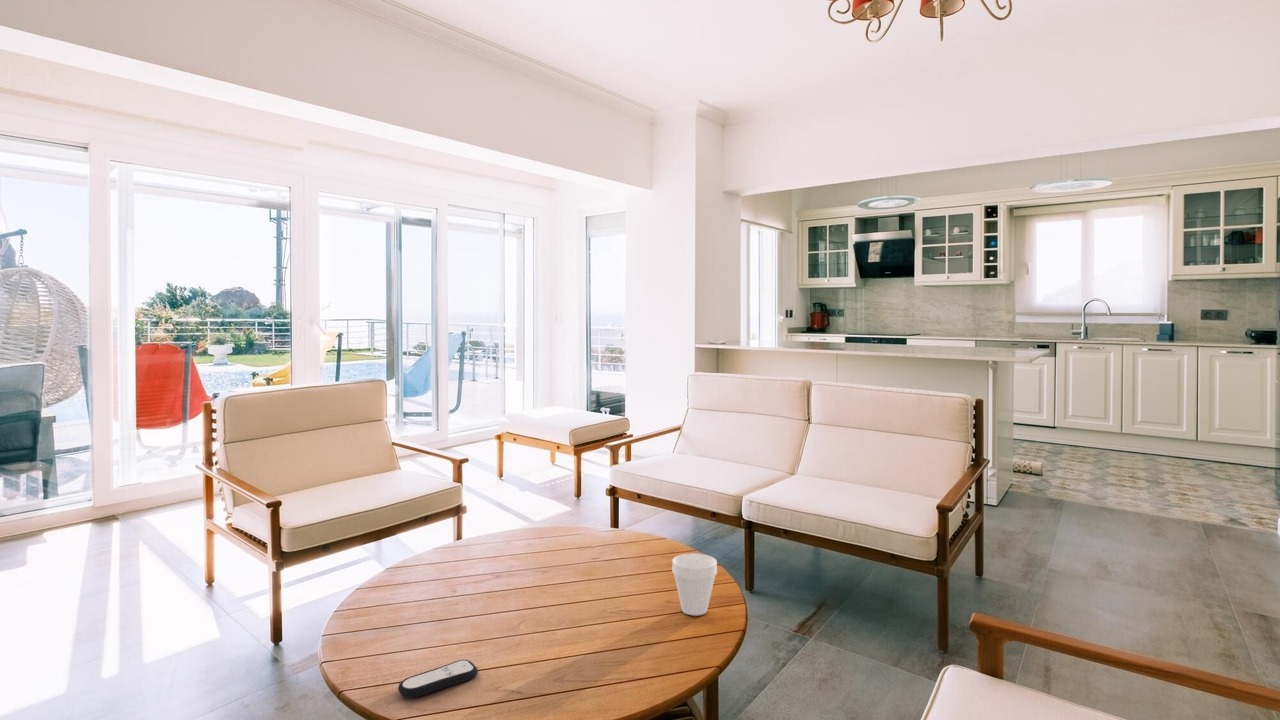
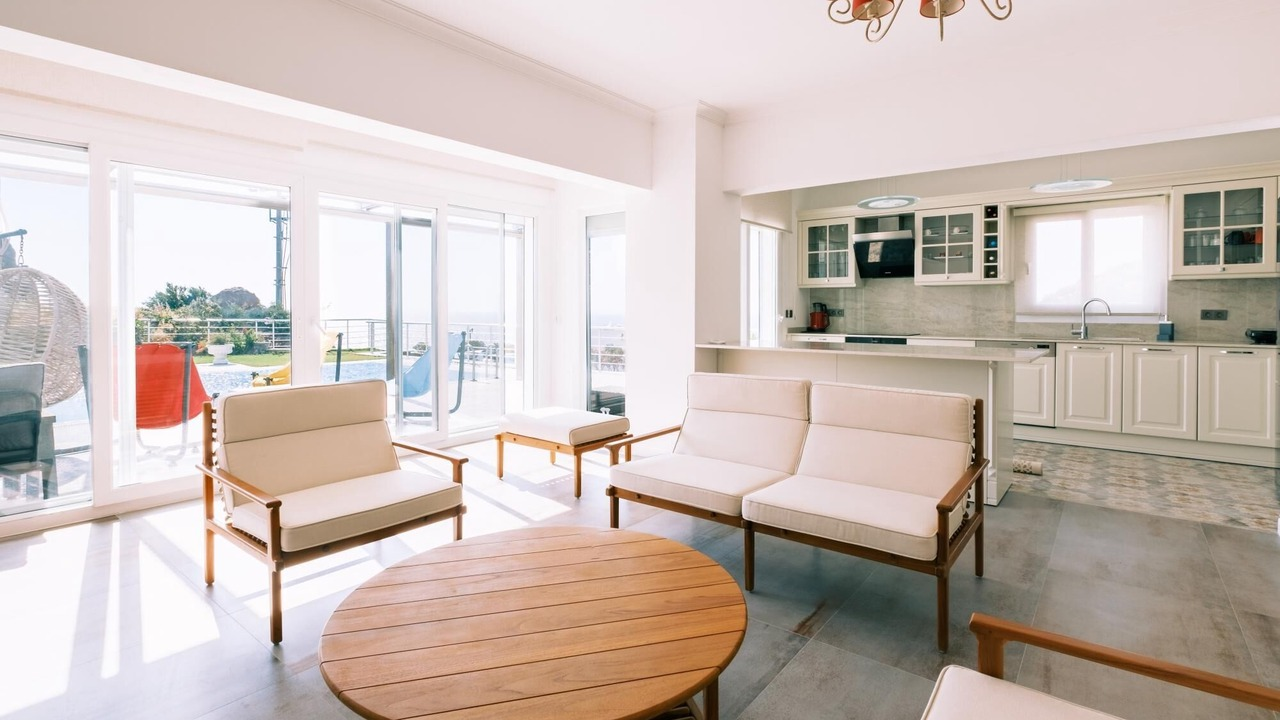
- cup [671,552,718,617]
- remote control [397,659,479,699]
